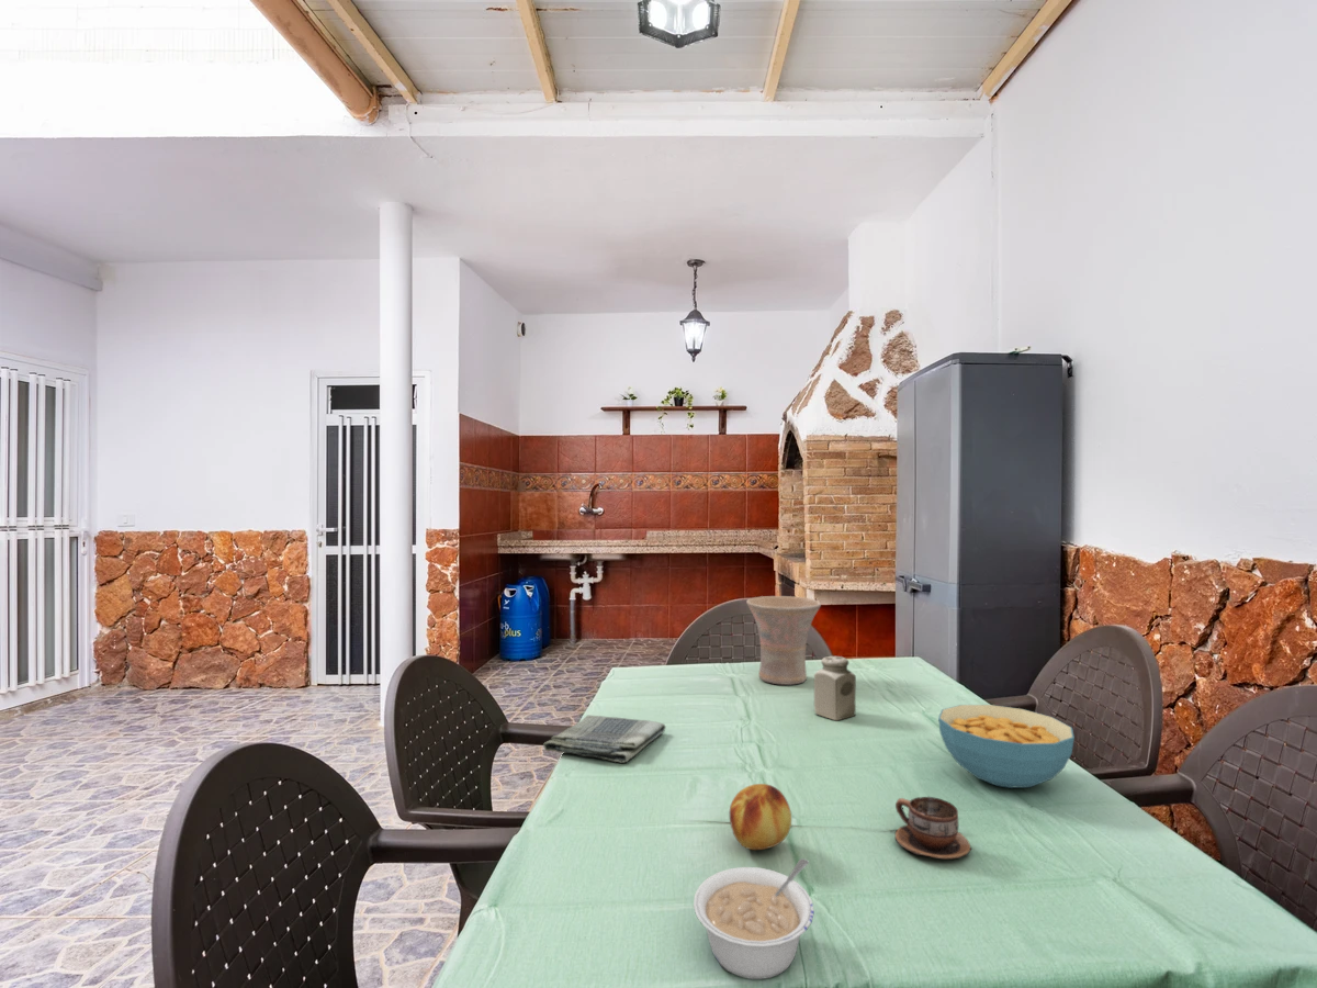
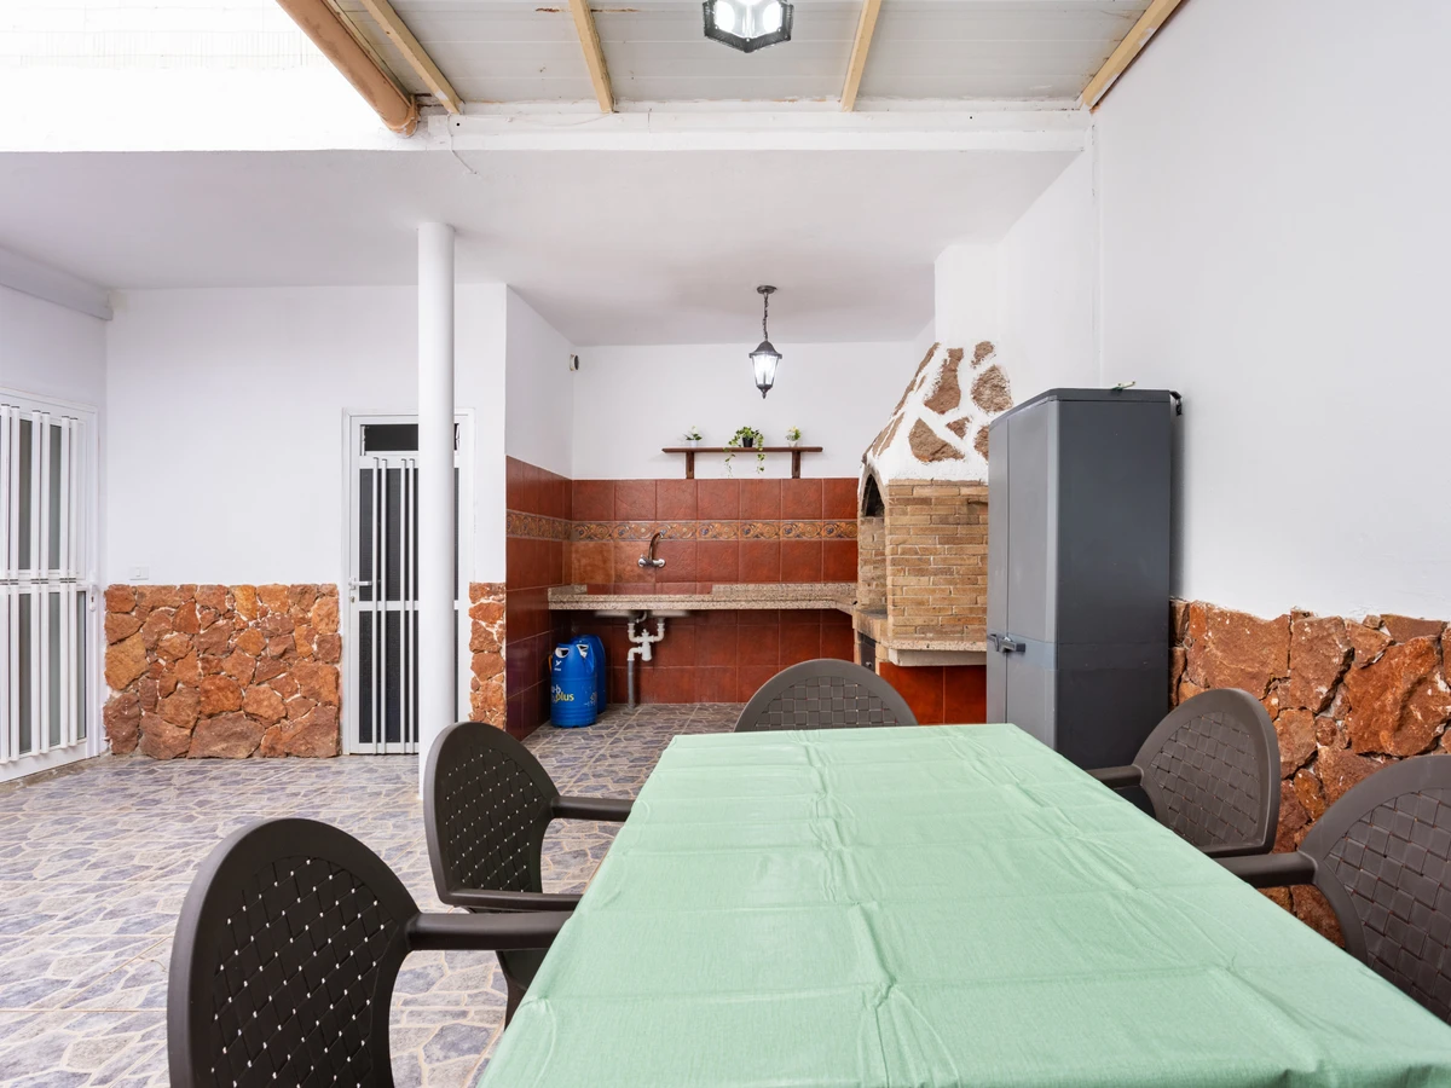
- vase [745,595,822,686]
- fruit [729,783,792,851]
- legume [693,857,815,980]
- cereal bowl [937,704,1076,789]
- salt shaker [813,655,857,721]
- dish towel [542,715,667,764]
- cup [893,796,972,861]
